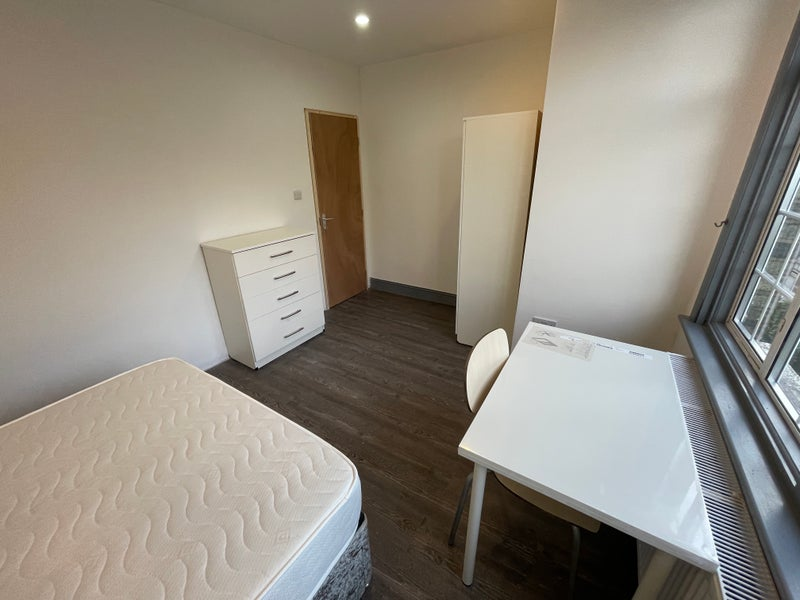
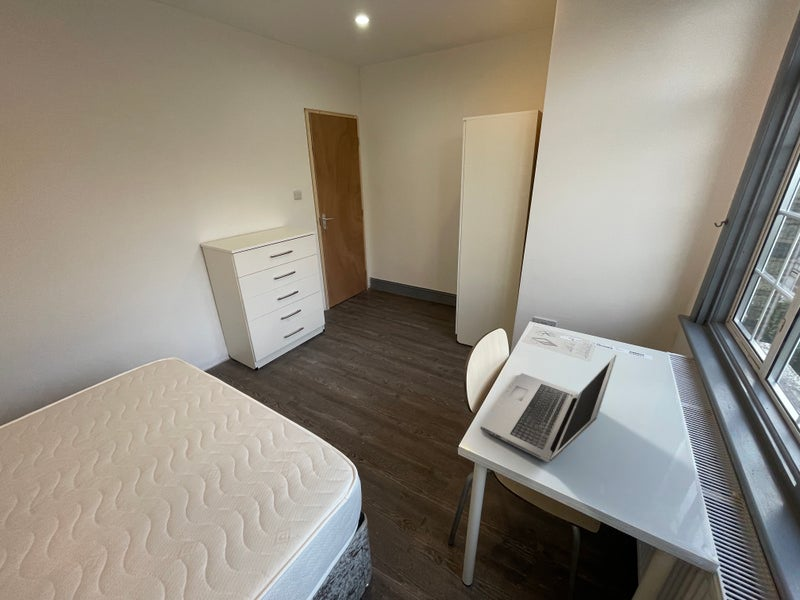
+ laptop [480,354,617,463]
